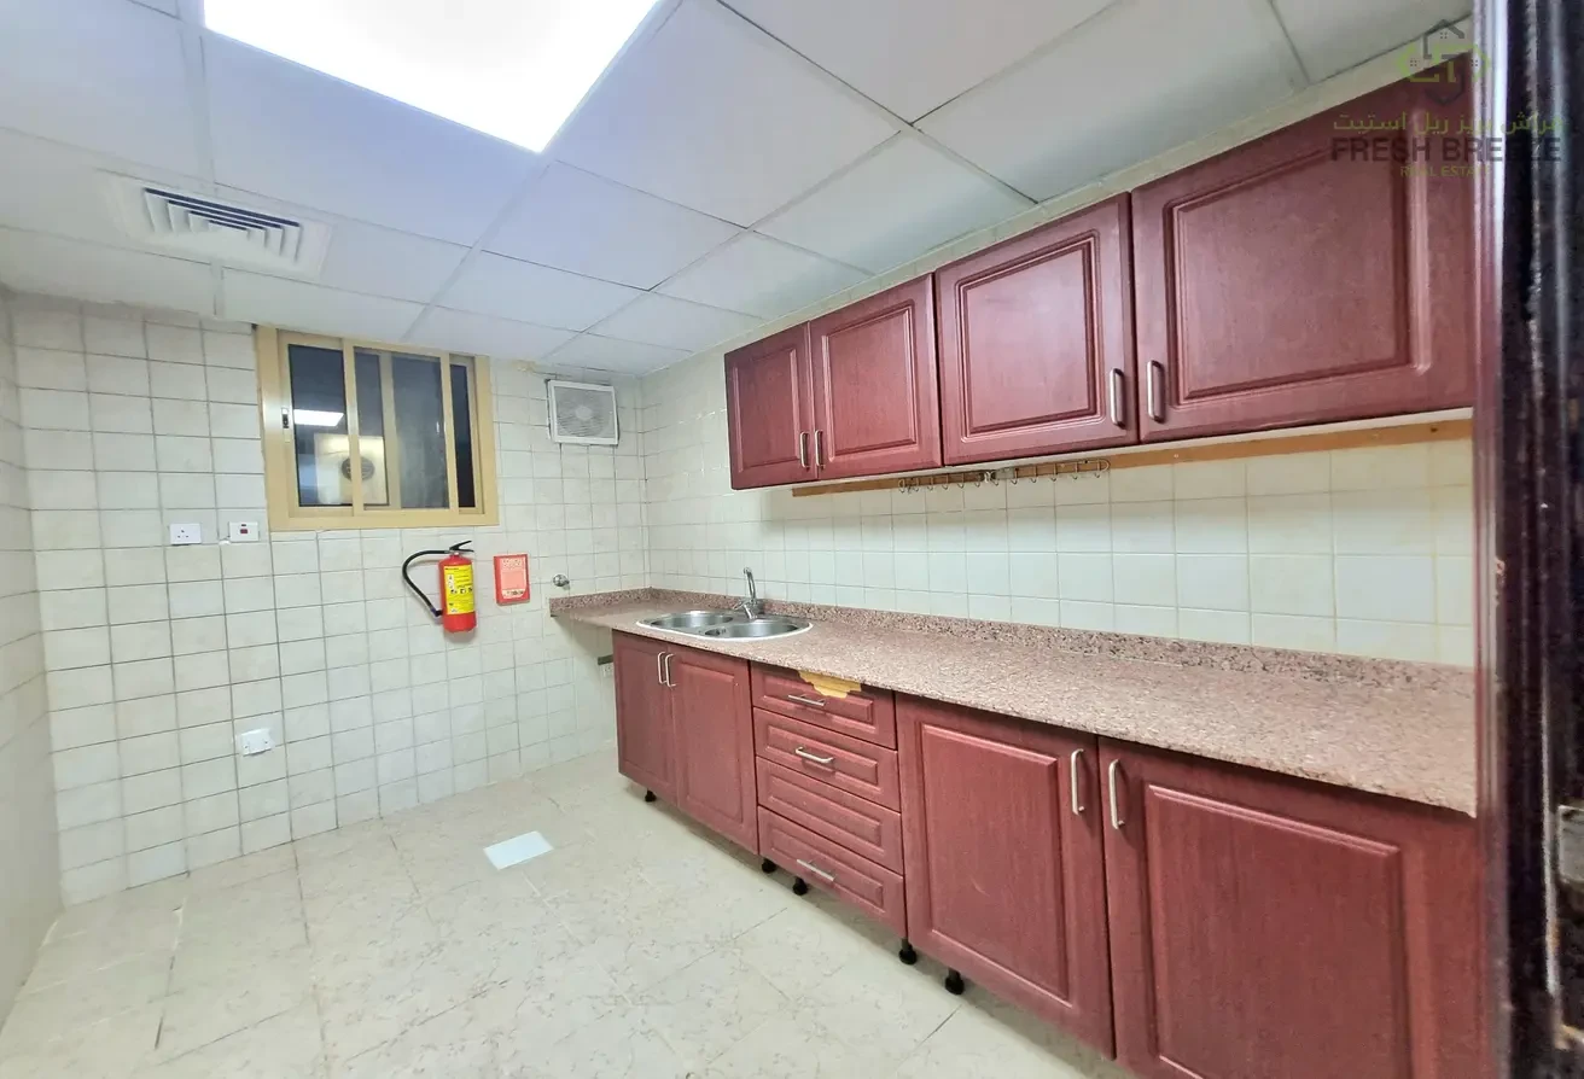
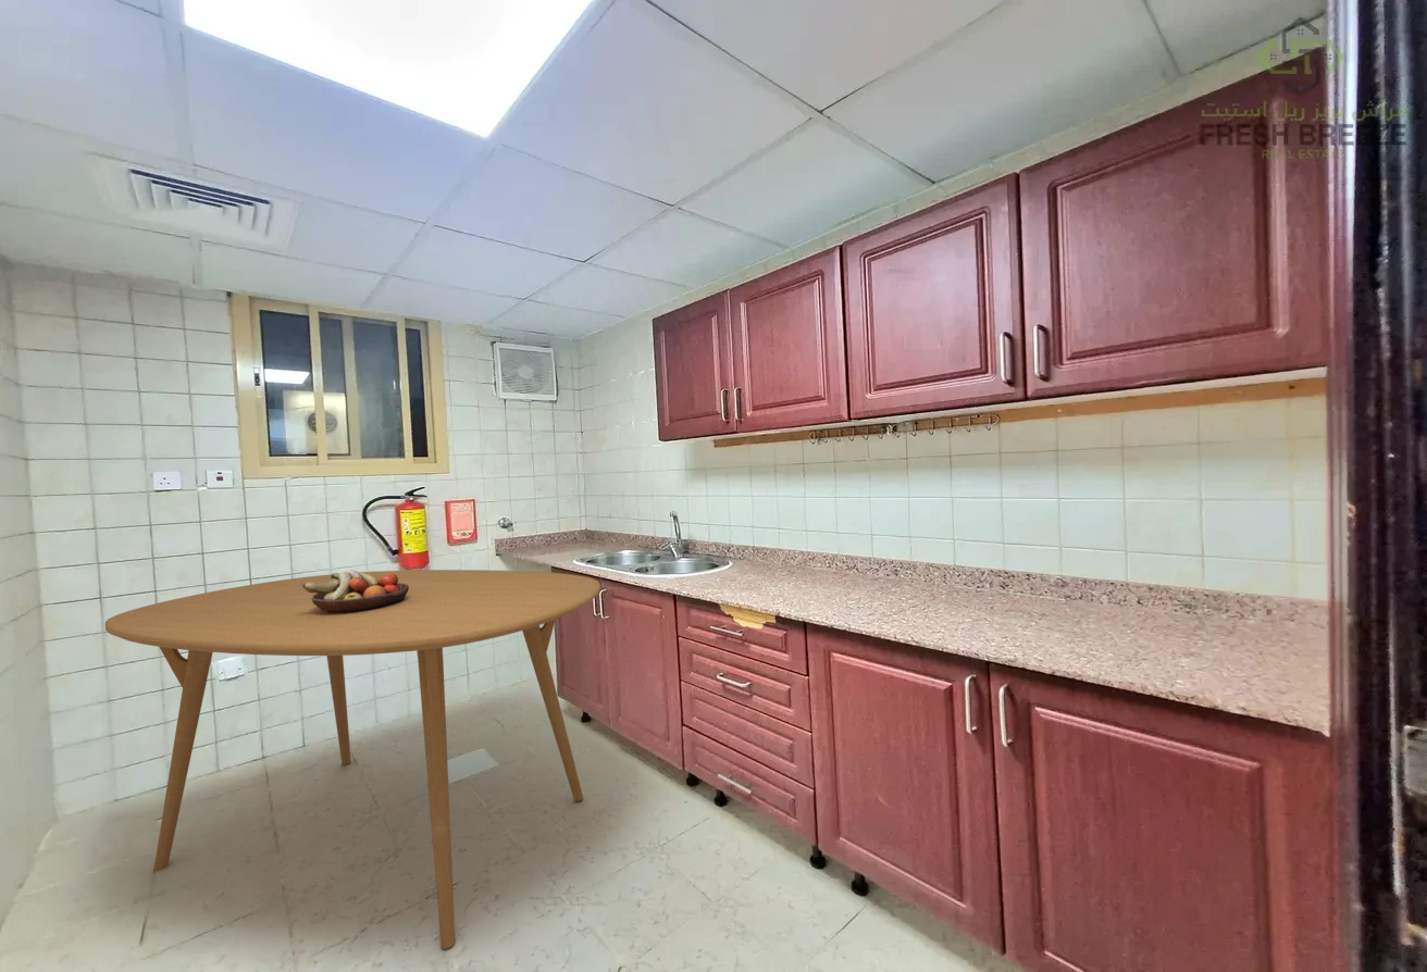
+ fruit bowl [302,569,409,613]
+ dining table [104,569,601,950]
